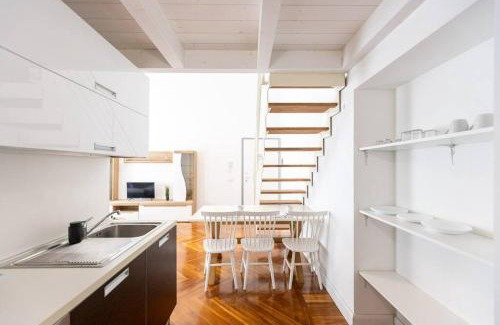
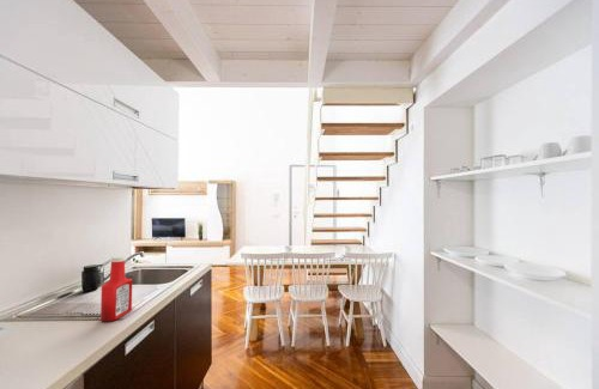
+ soap bottle [99,255,133,322]
